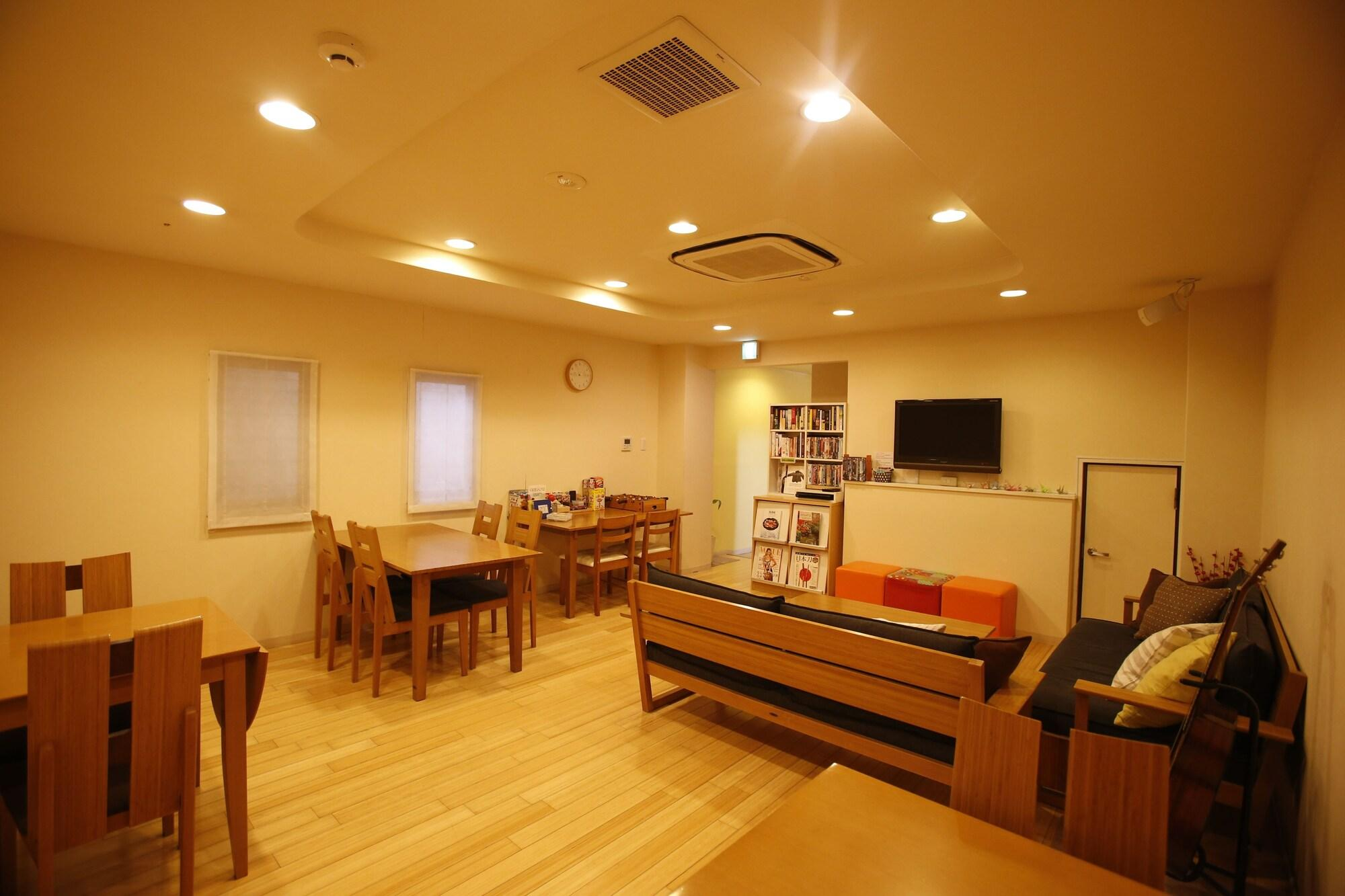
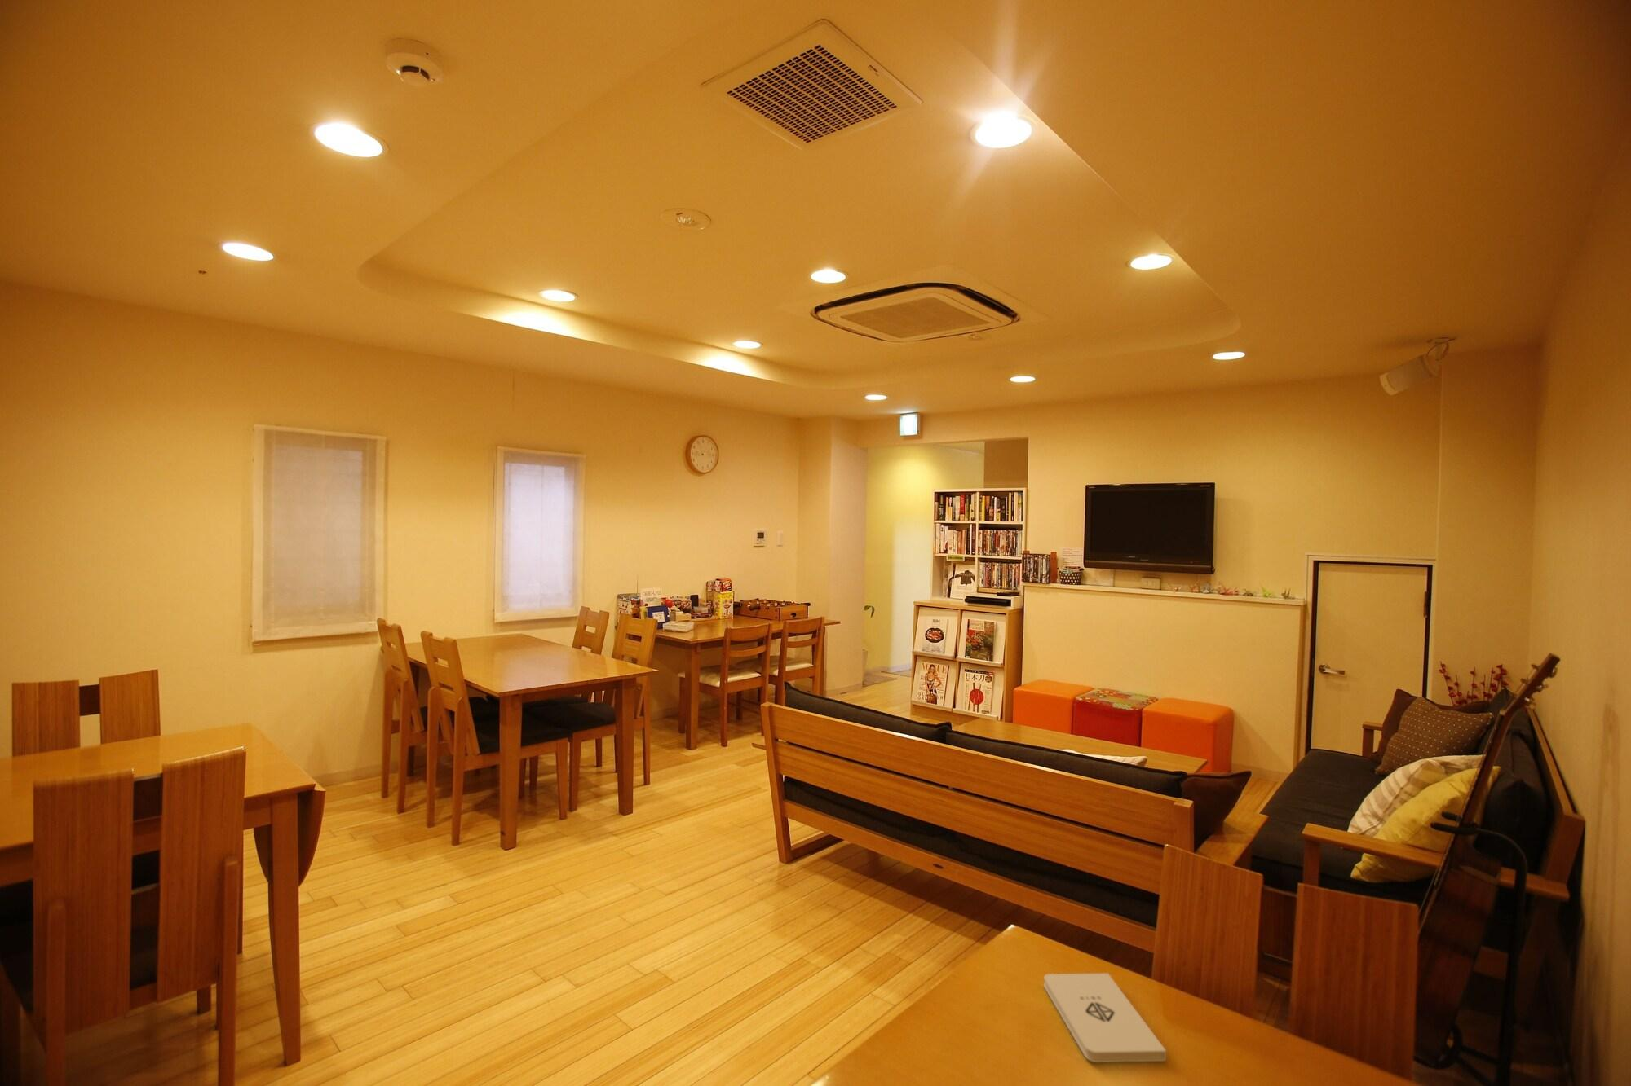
+ notepad [1043,973,1167,1063]
